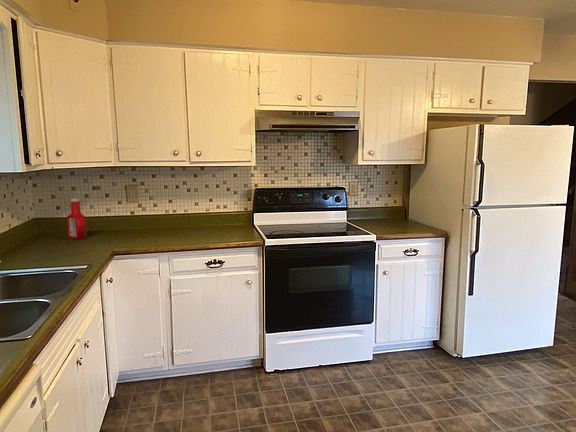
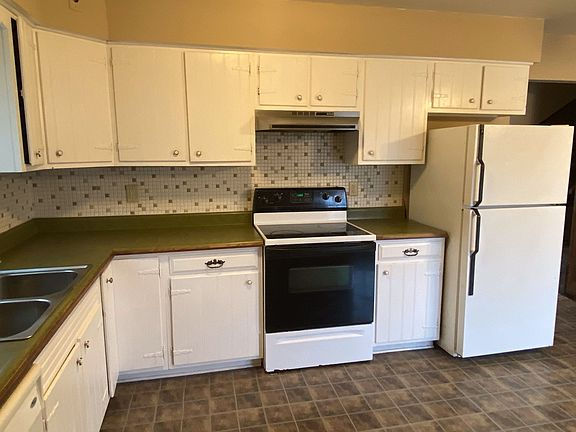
- soap bottle [66,197,88,240]
